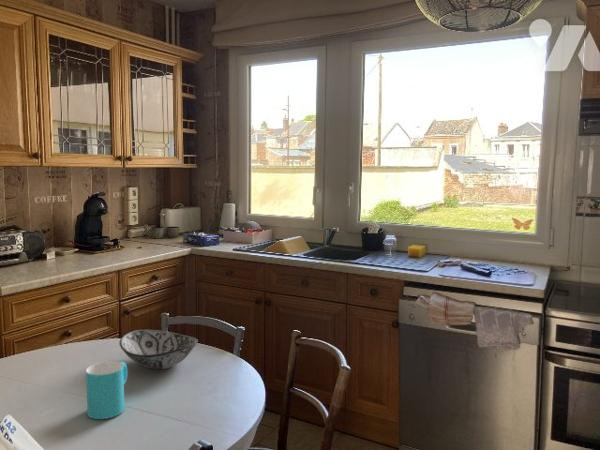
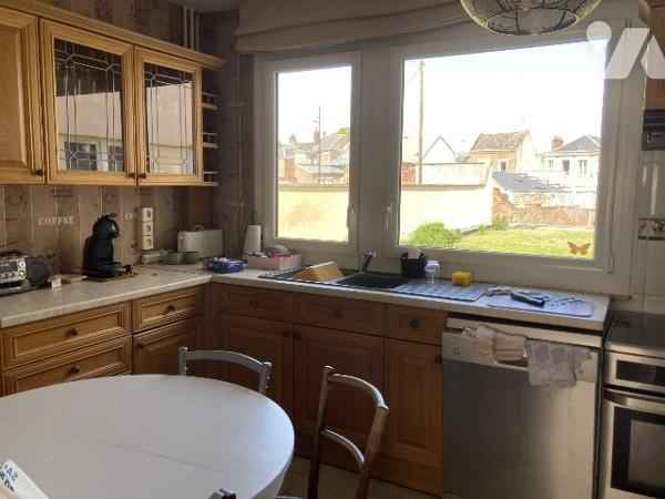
- cup [85,361,129,420]
- decorative bowl [118,328,199,370]
